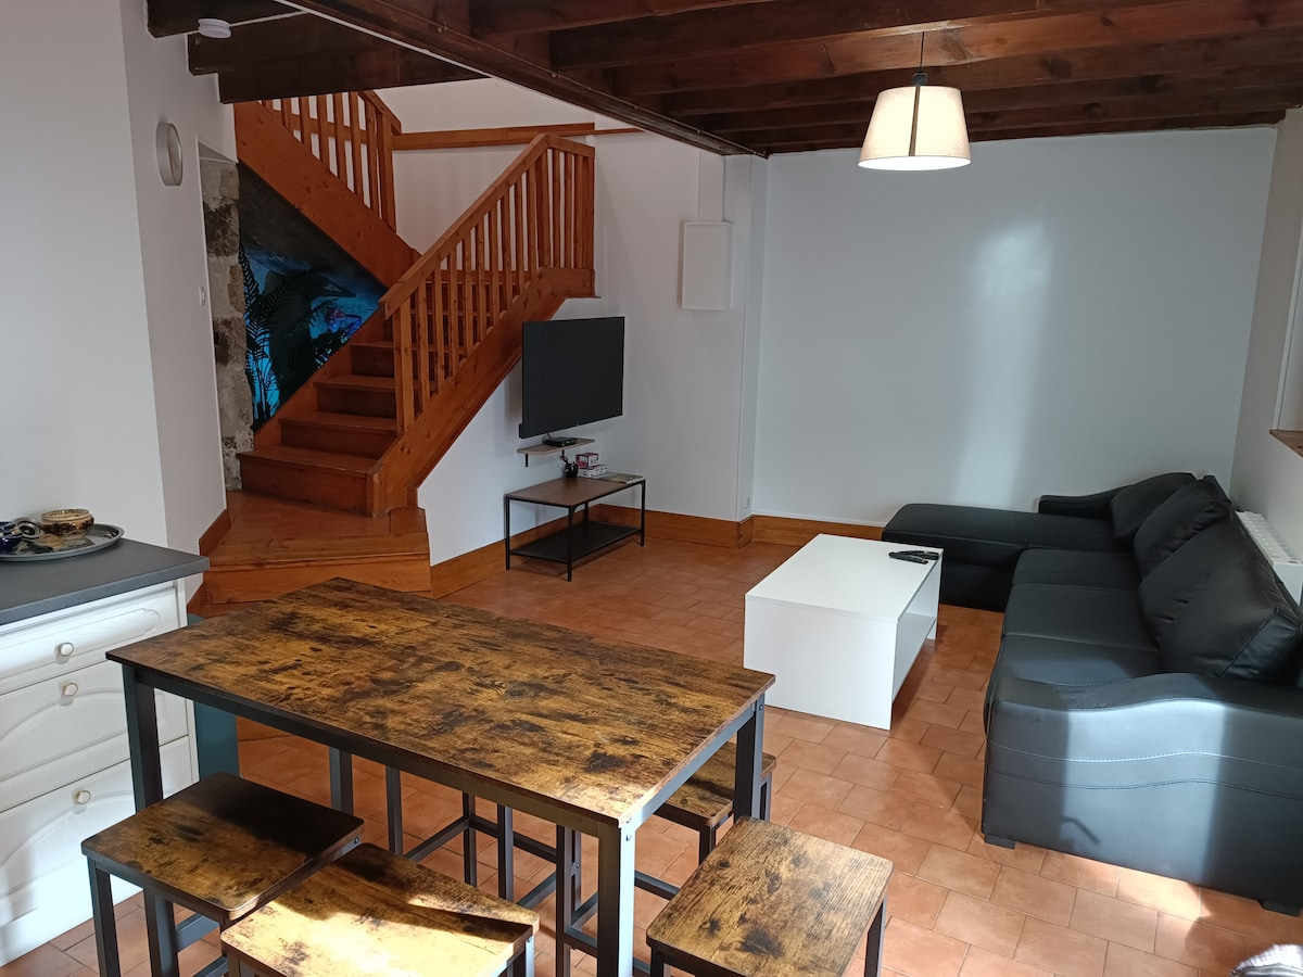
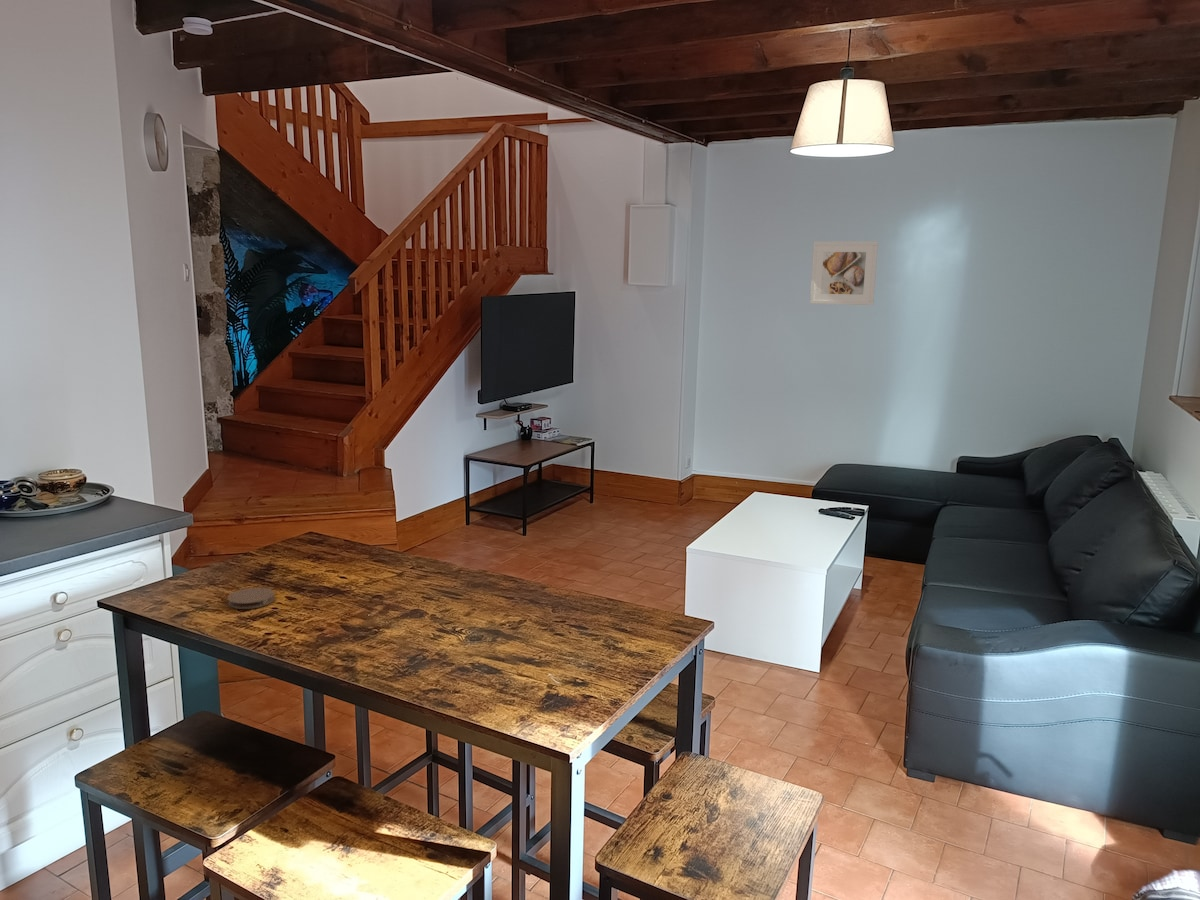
+ coaster [226,587,276,610]
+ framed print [809,240,879,306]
